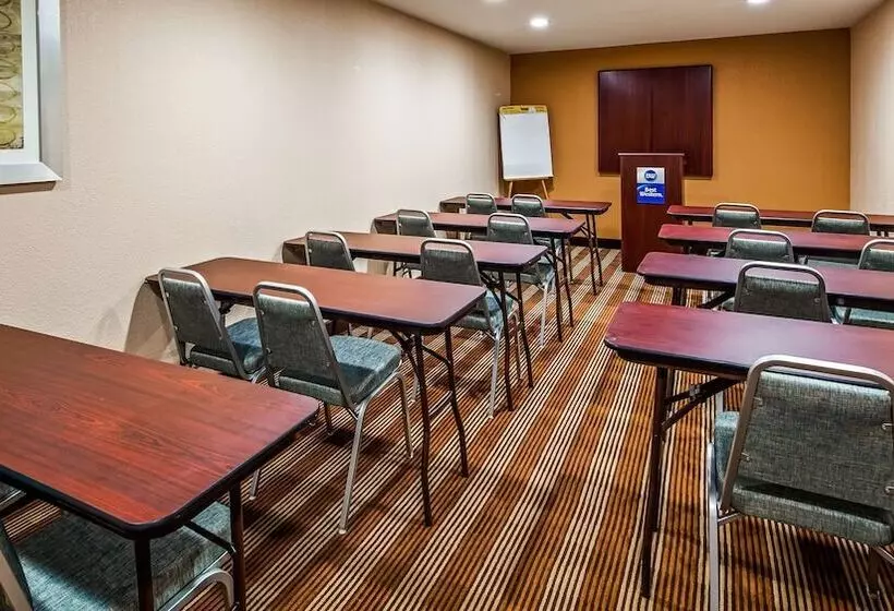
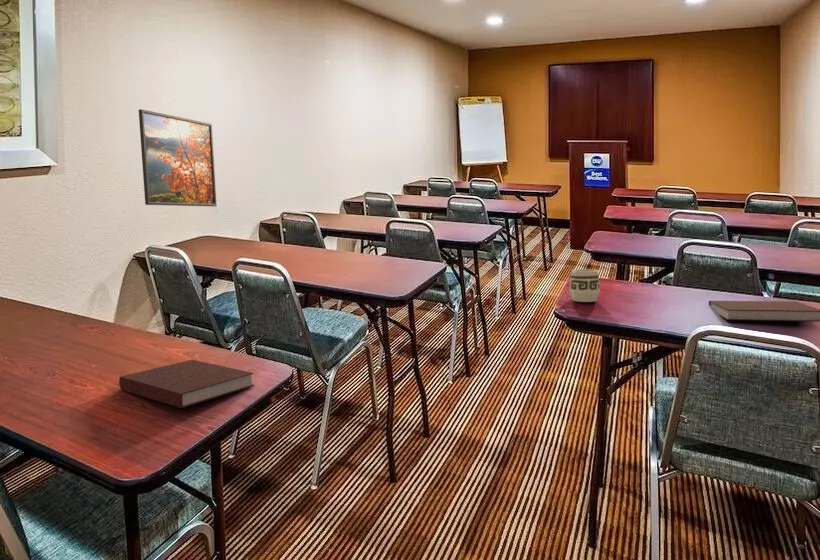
+ notebook [118,359,255,409]
+ cup [568,268,601,303]
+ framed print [138,108,218,208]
+ notebook [708,300,820,323]
